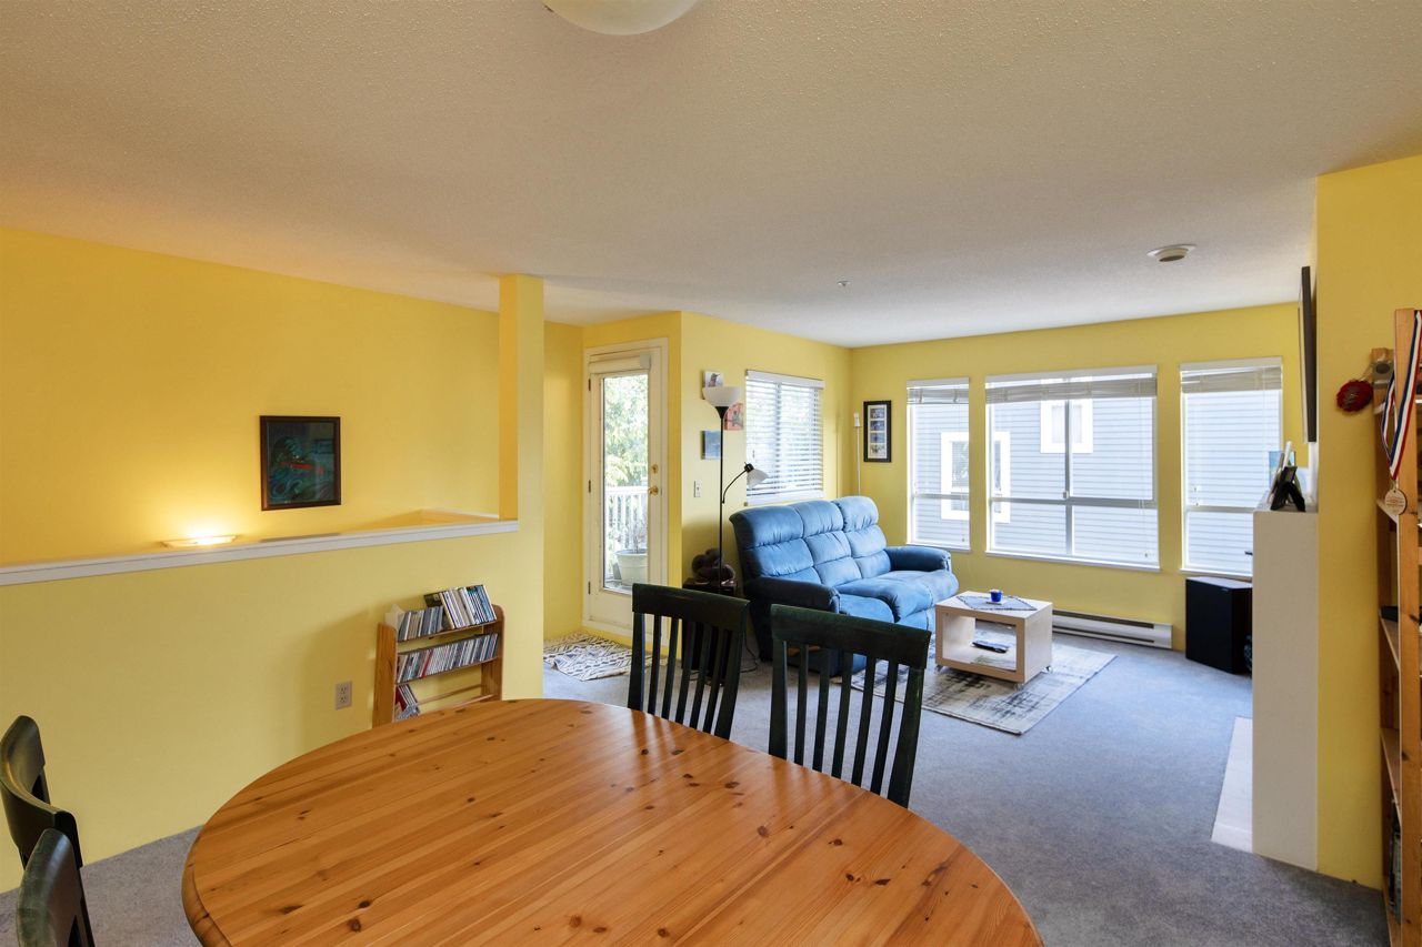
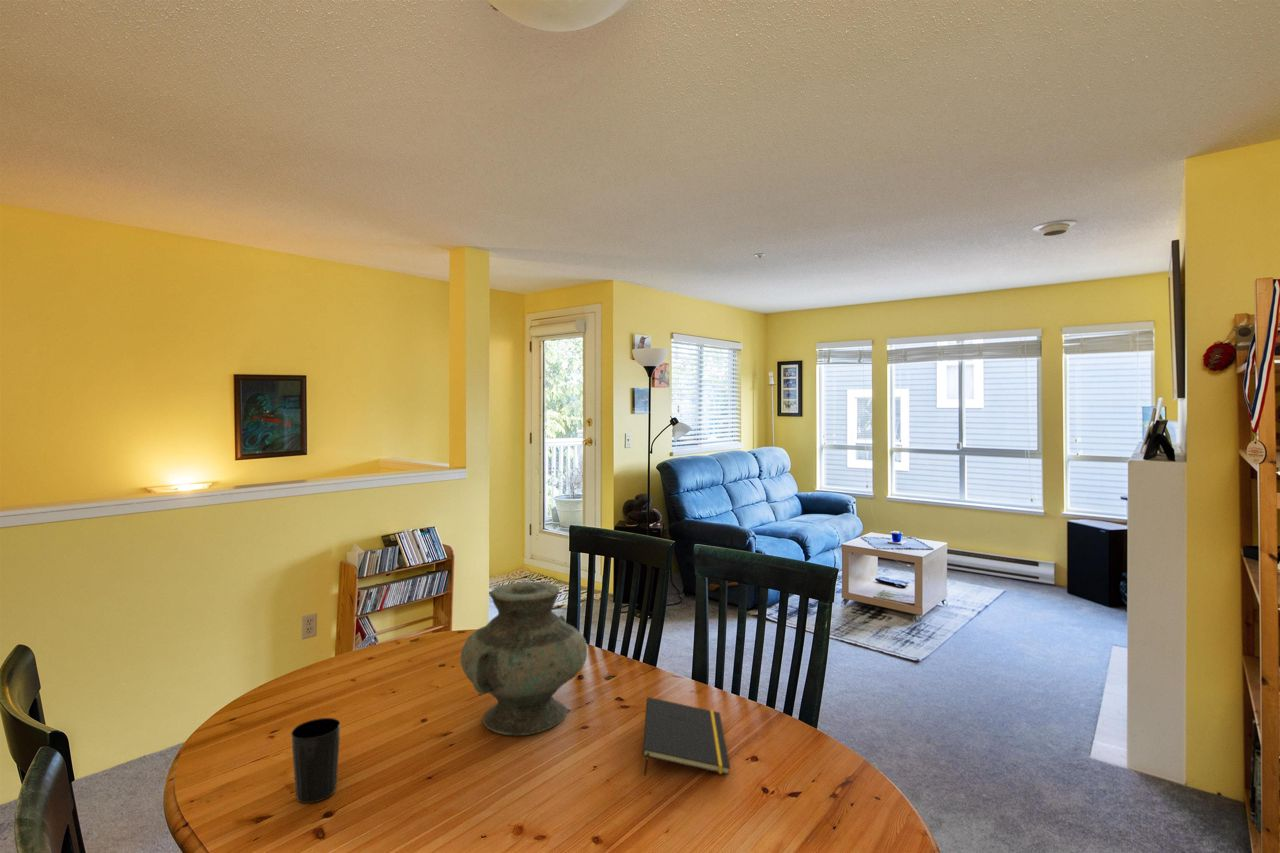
+ cup [290,717,341,804]
+ vase [460,581,588,737]
+ notepad [642,696,731,776]
